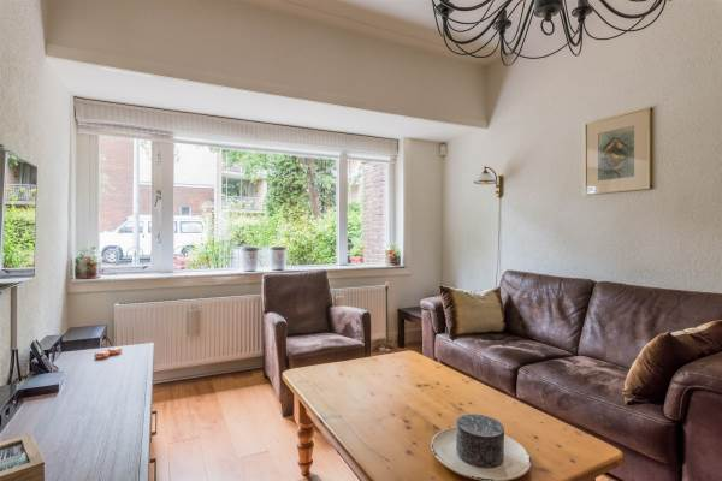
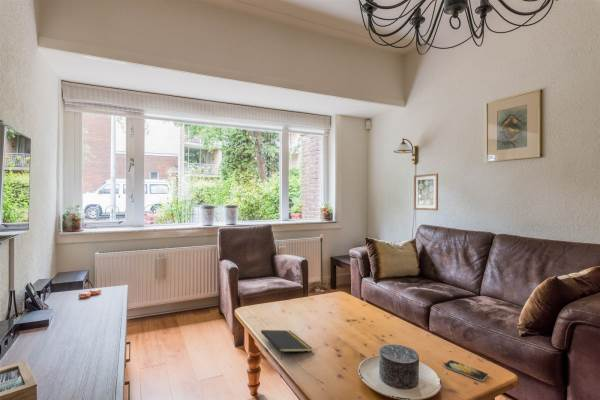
+ smartphone [443,359,489,382]
+ notepad [260,329,313,361]
+ wall art [413,173,439,211]
